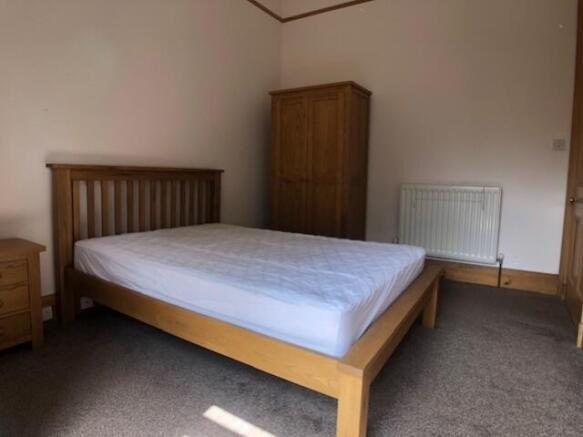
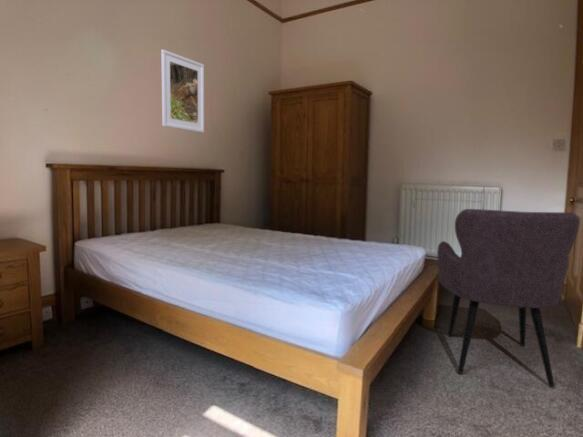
+ armchair [436,208,580,389]
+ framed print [160,49,205,134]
